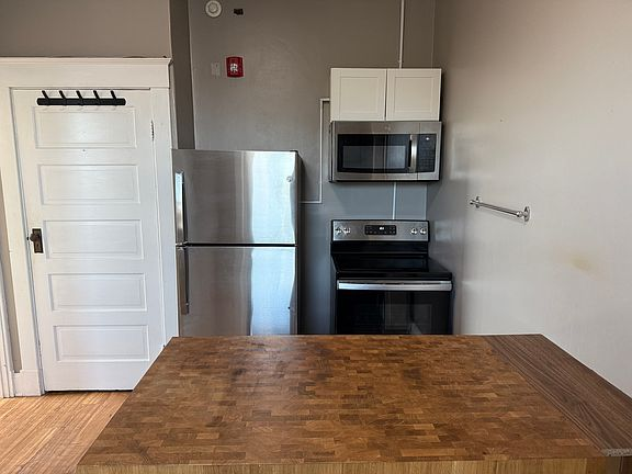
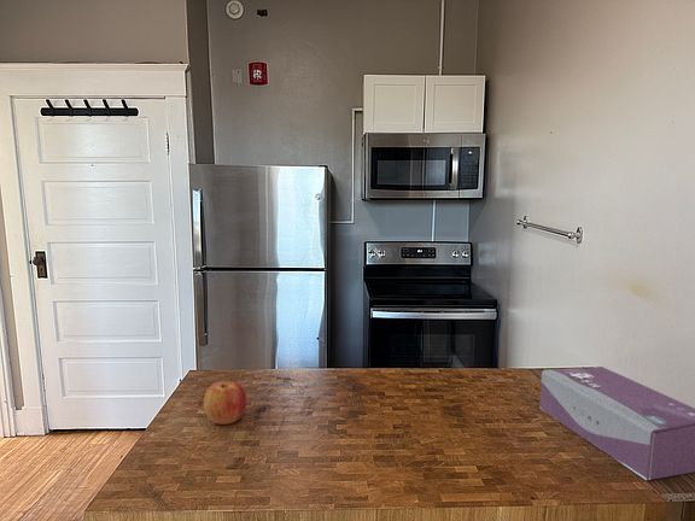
+ apple [203,380,247,426]
+ tissue box [538,364,695,481]
